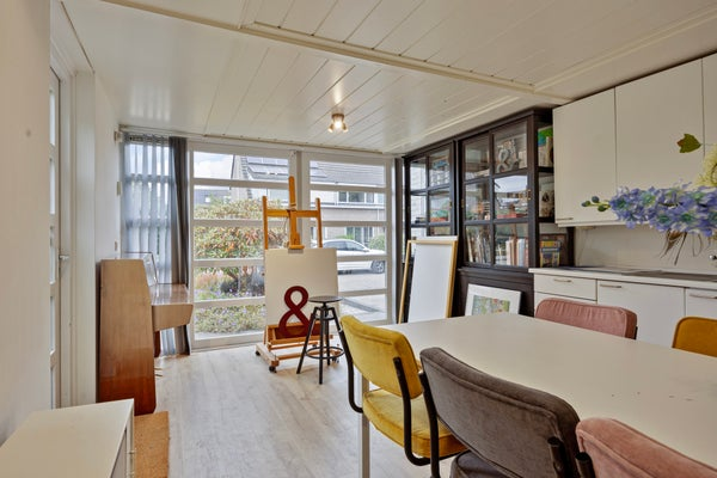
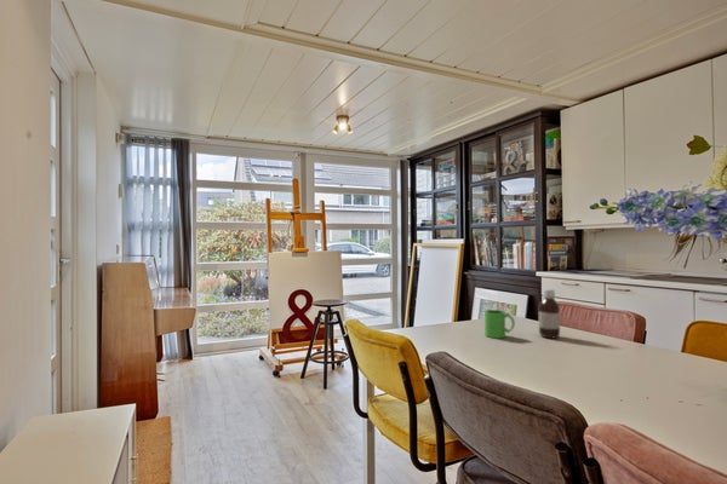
+ mug [483,309,516,339]
+ bottle [538,288,561,339]
